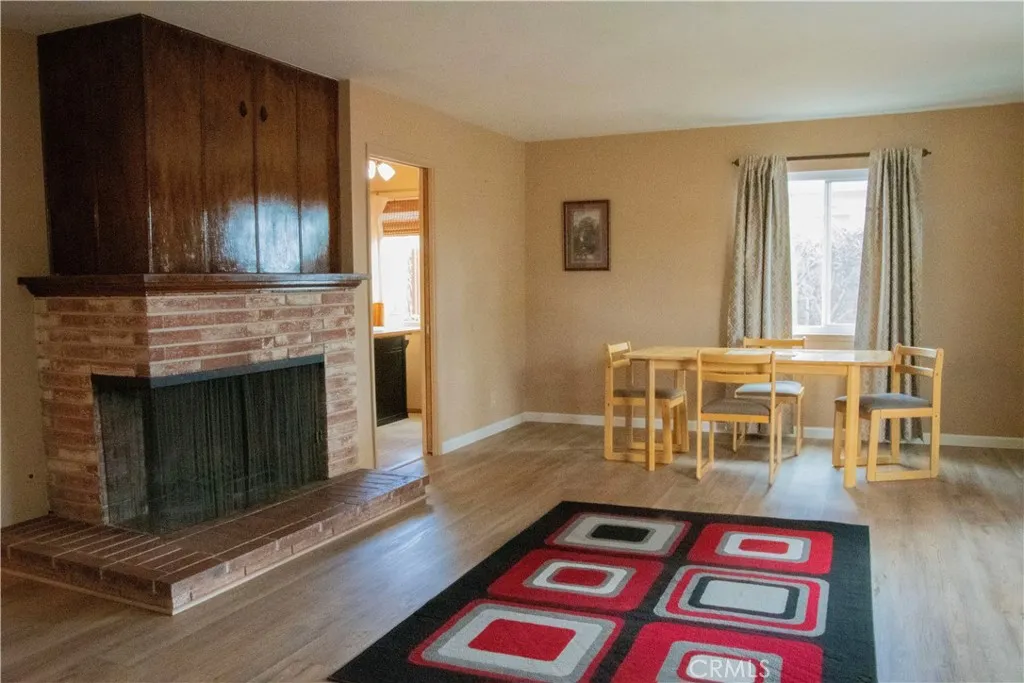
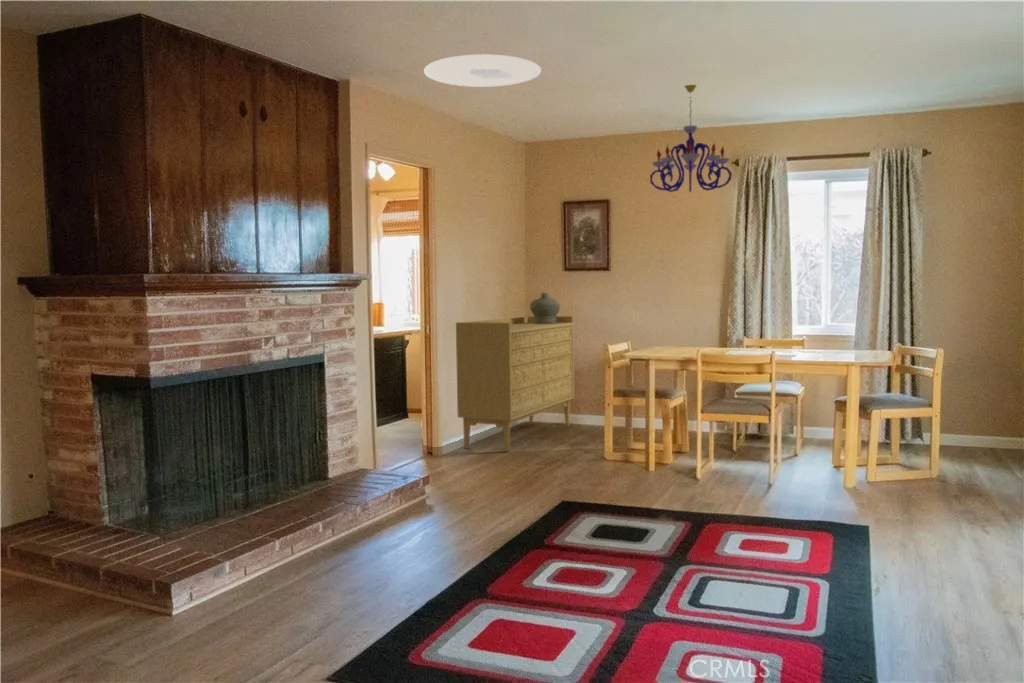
+ sideboard [455,315,575,452]
+ jar [529,292,561,324]
+ chandelier [649,84,733,193]
+ ceiling light [423,53,542,88]
